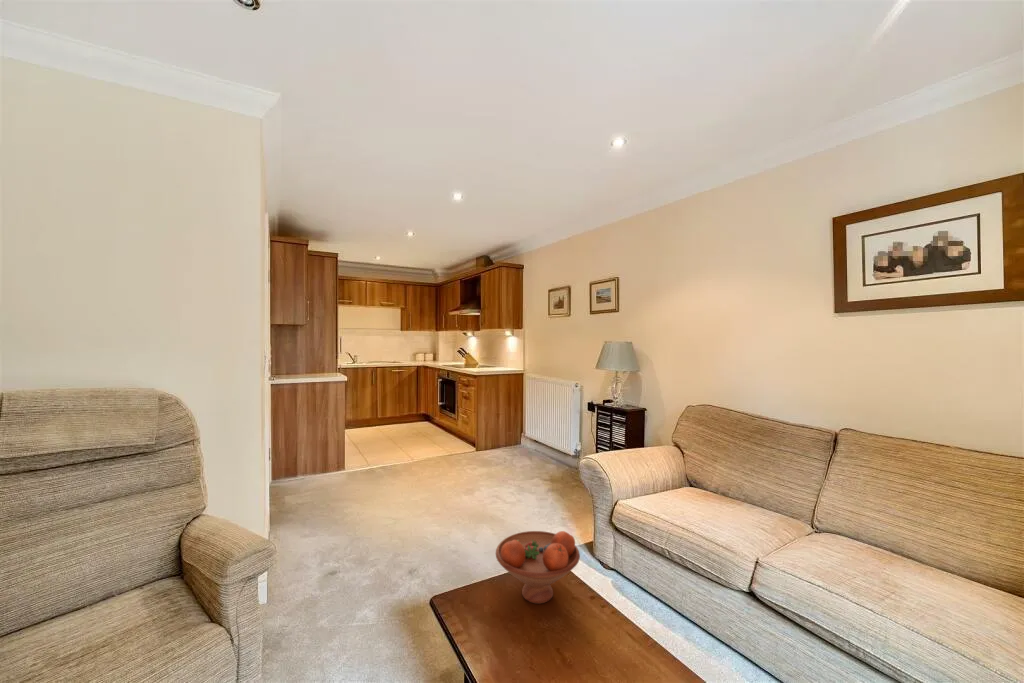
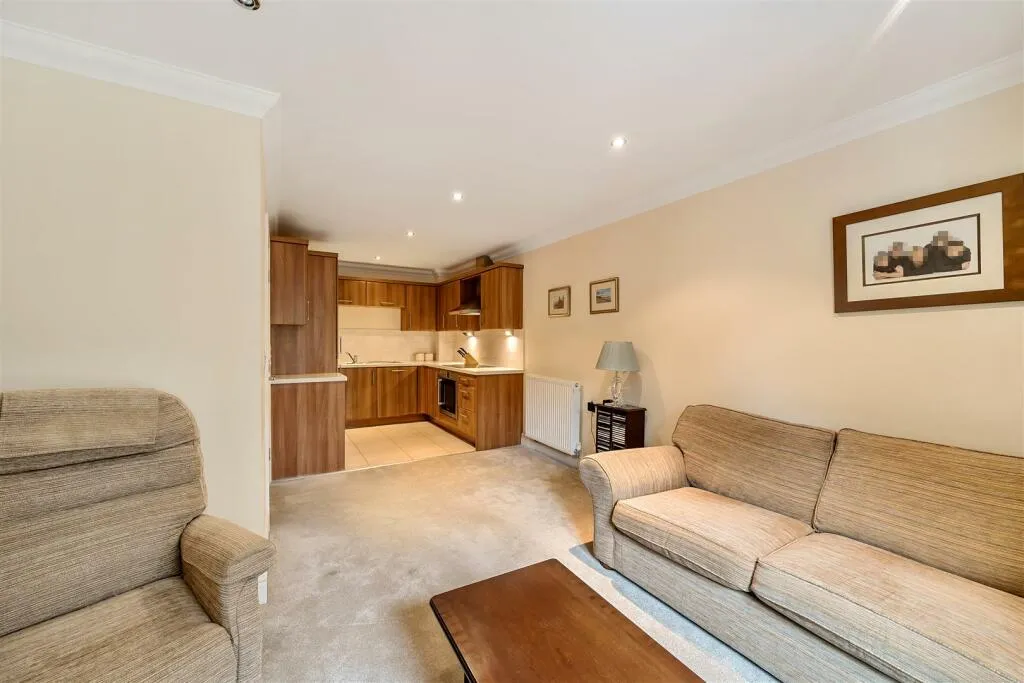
- fruit bowl [495,530,581,605]
